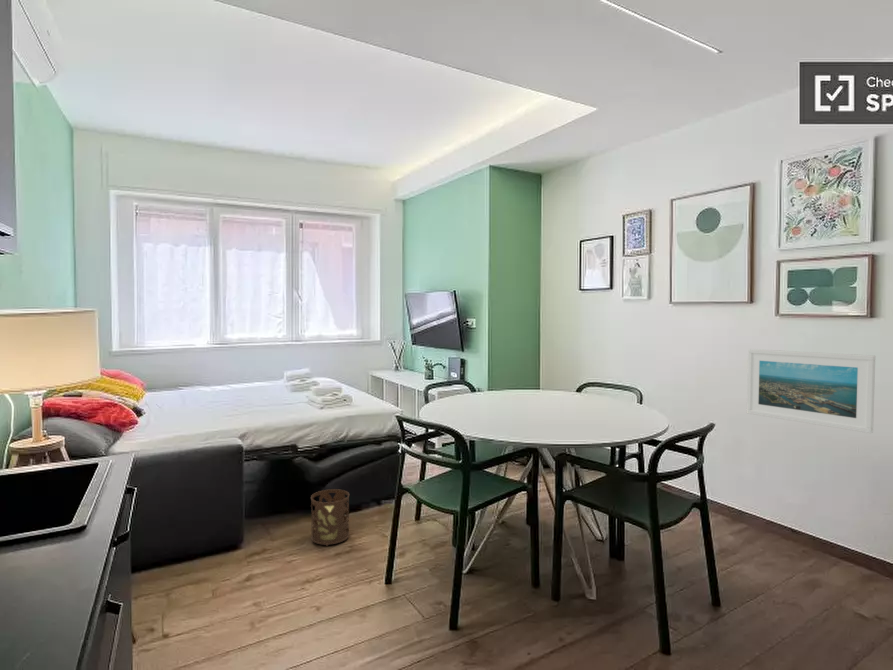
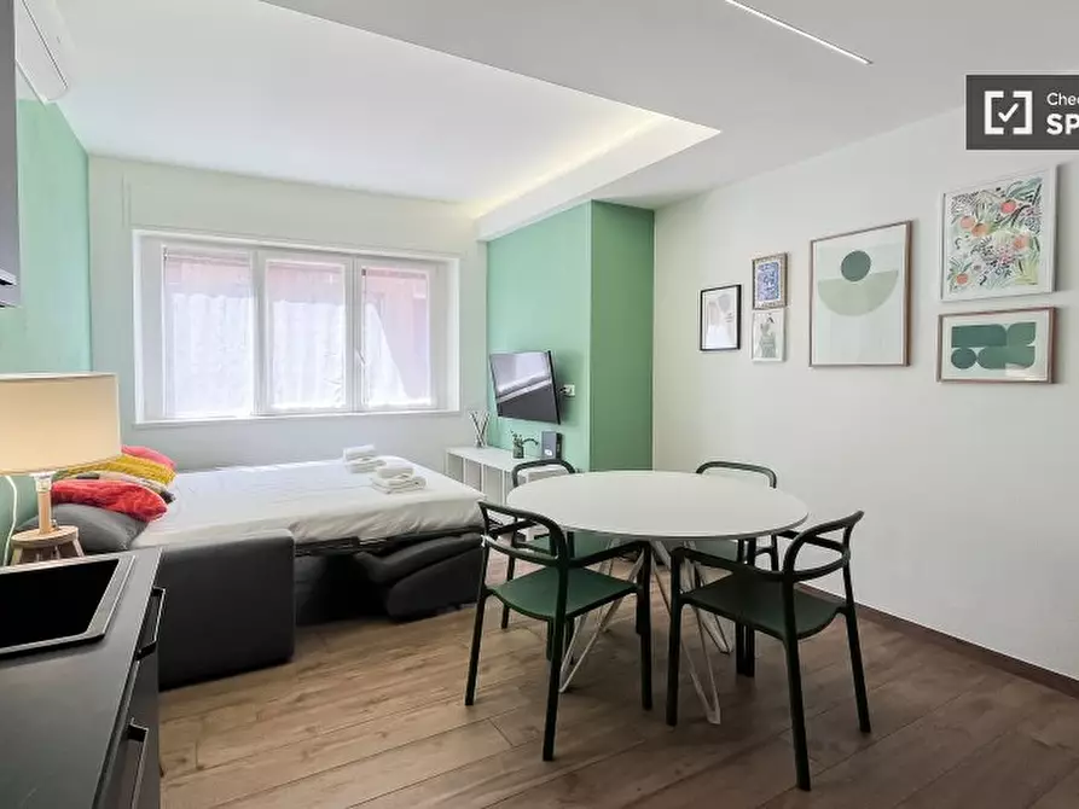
- lantern [310,488,351,547]
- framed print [746,348,876,434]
